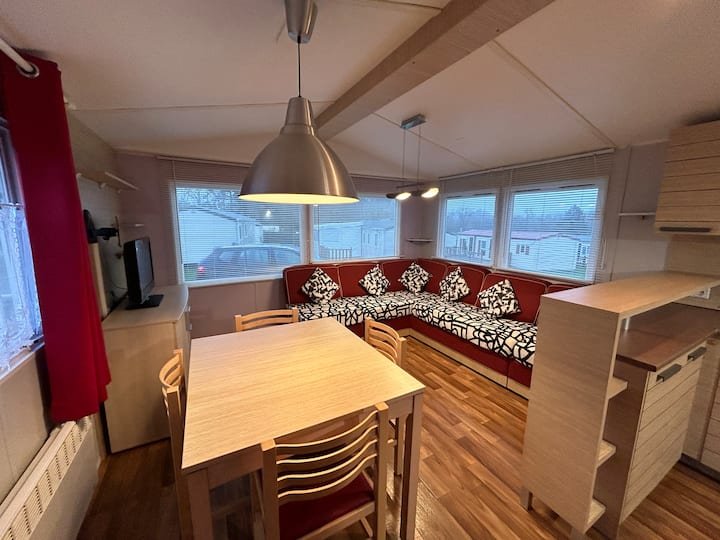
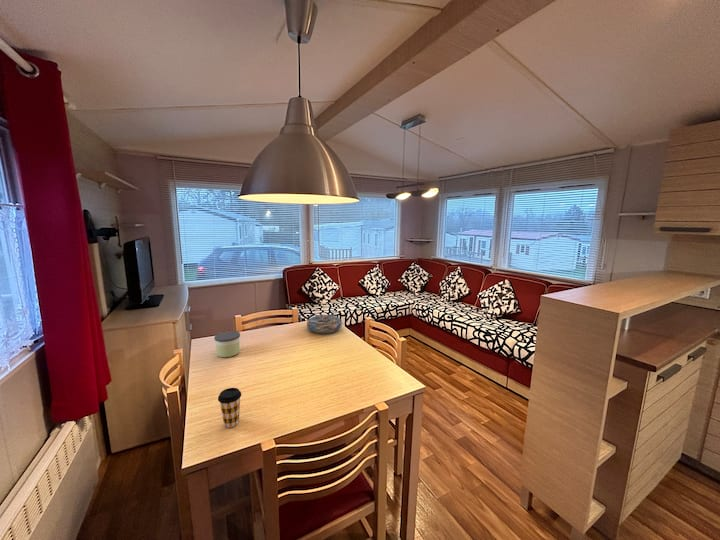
+ decorative bowl [306,313,343,334]
+ coffee cup [217,387,242,429]
+ candle [213,330,241,358]
